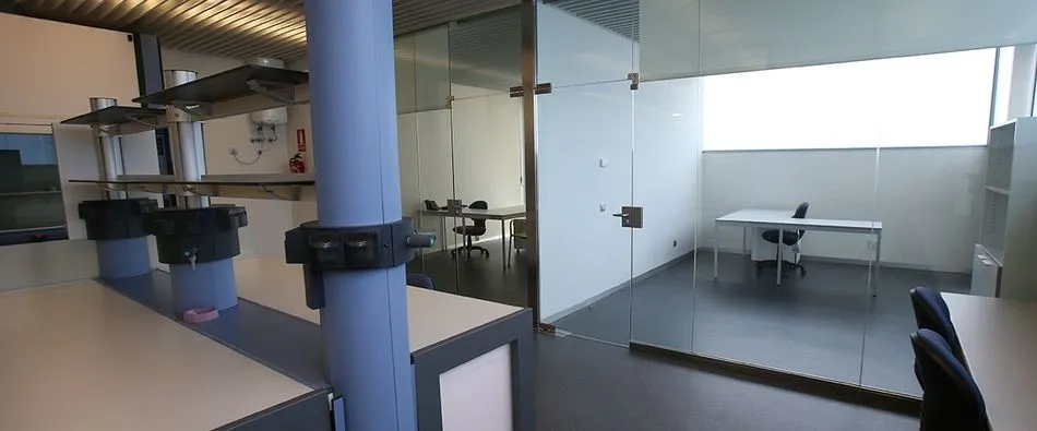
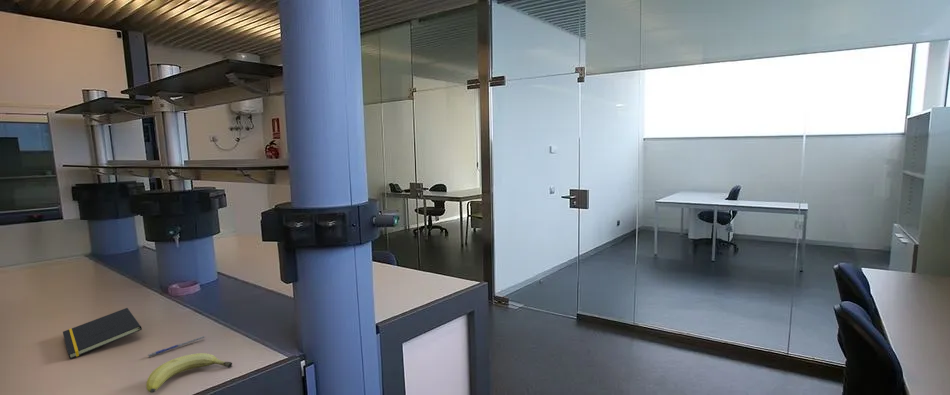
+ notepad [62,307,143,360]
+ pen [147,335,206,358]
+ fruit [145,352,233,394]
